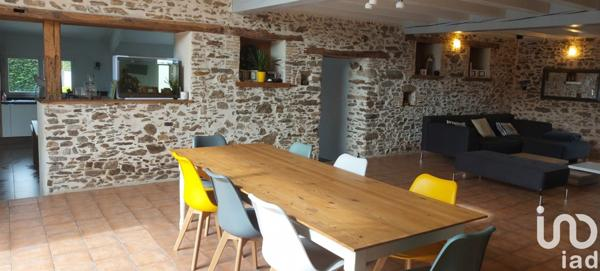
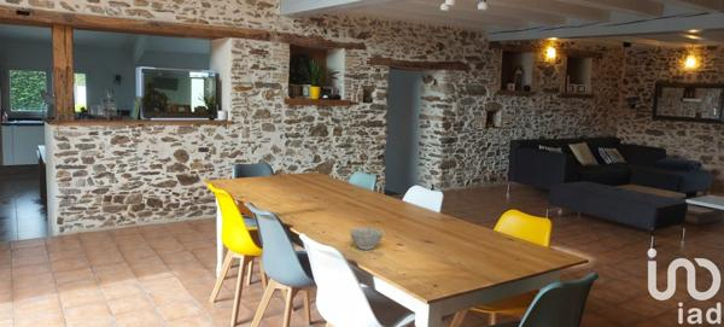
+ bowl [348,227,385,251]
